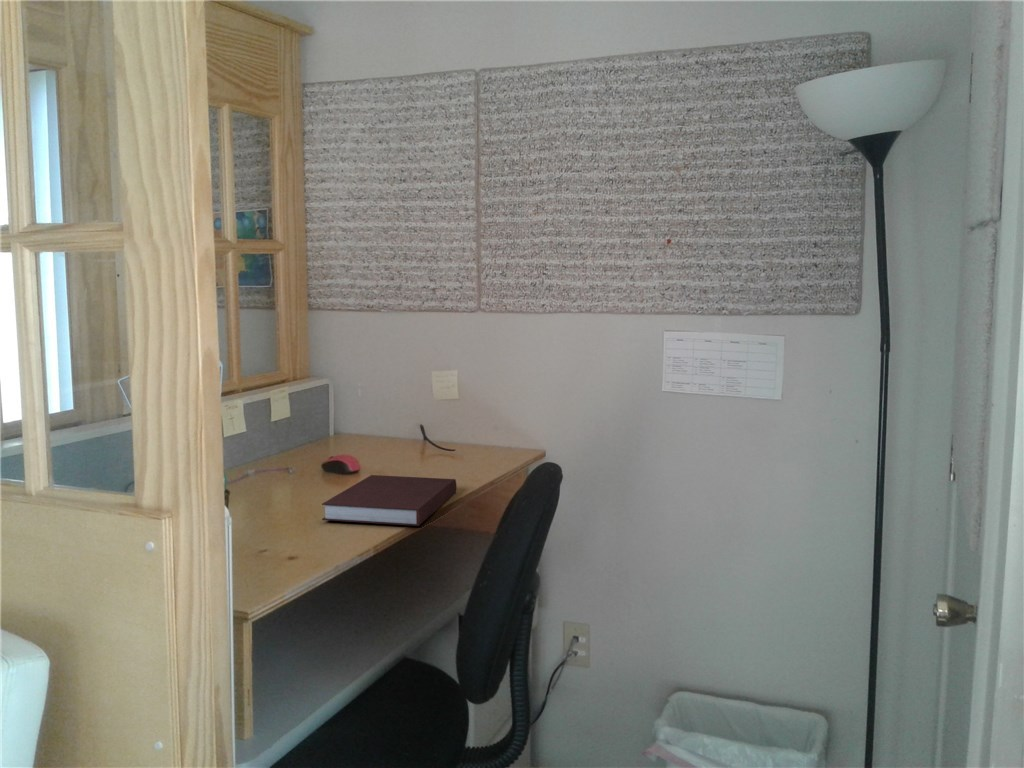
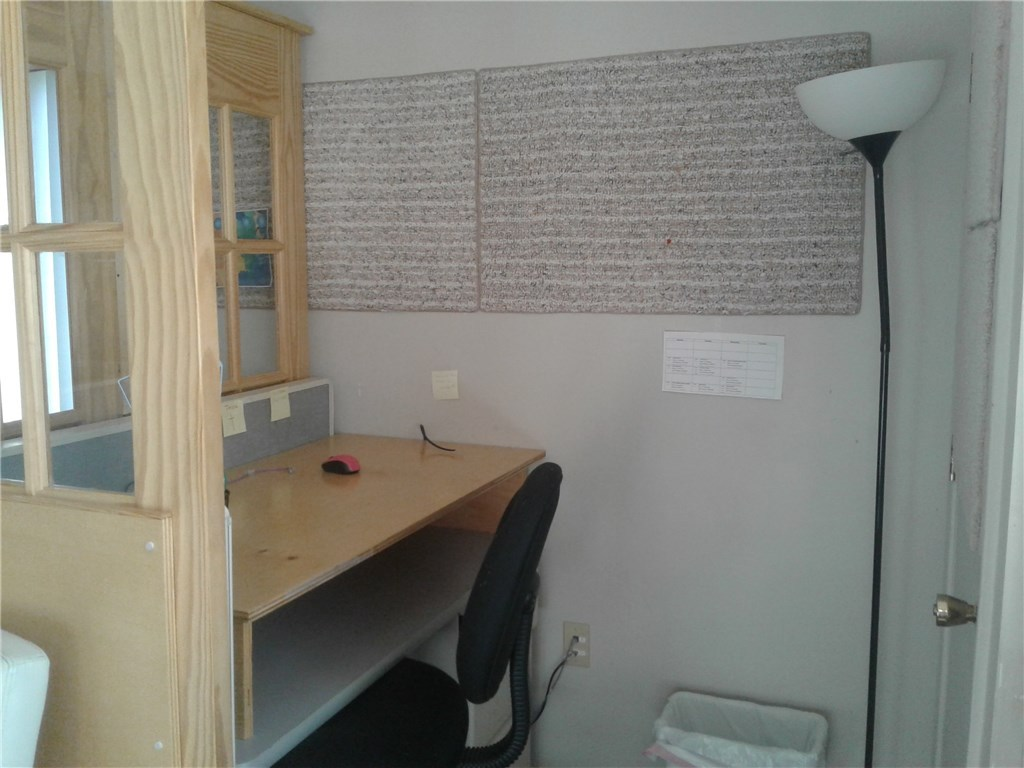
- notebook [321,474,457,527]
